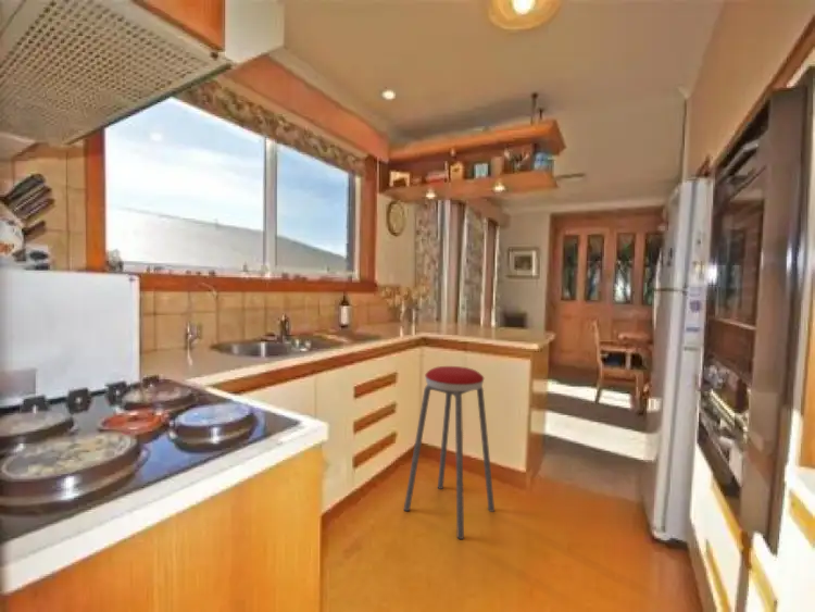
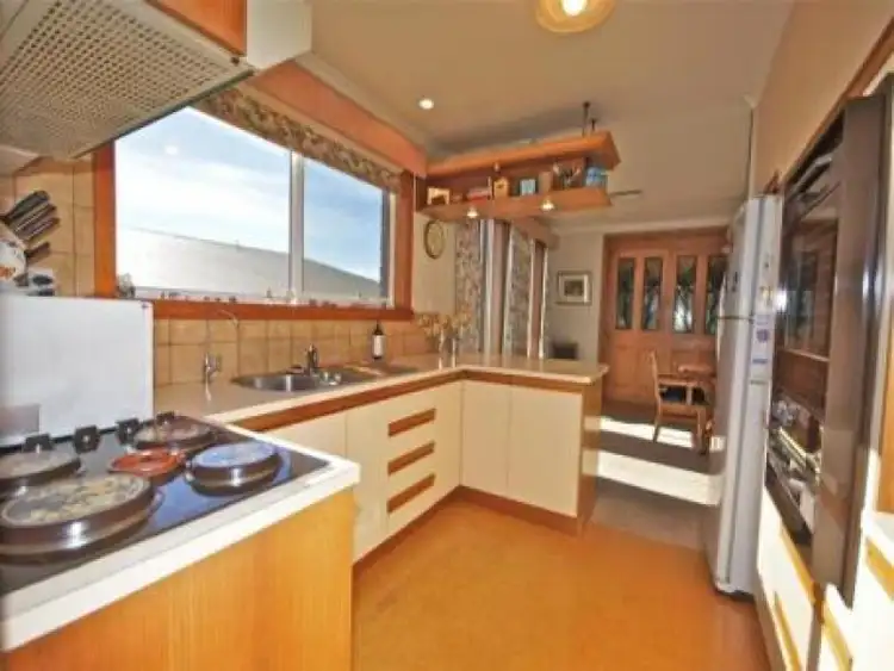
- music stool [403,365,496,540]
